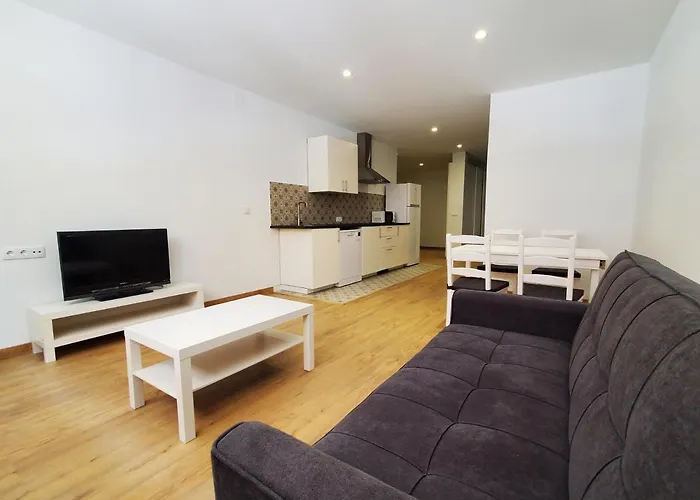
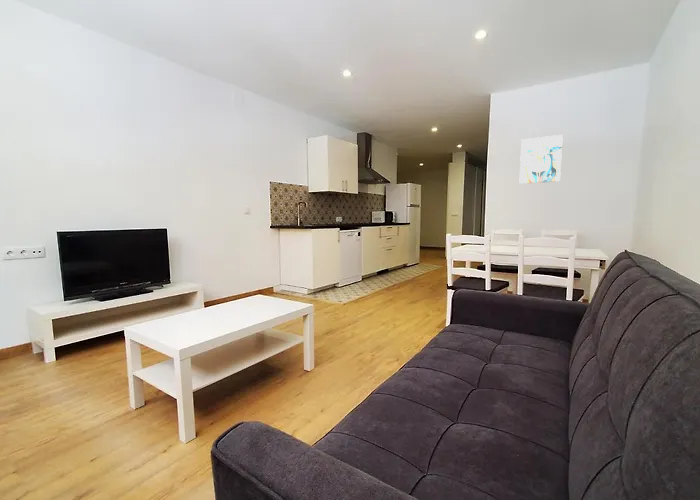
+ wall art [519,134,564,185]
